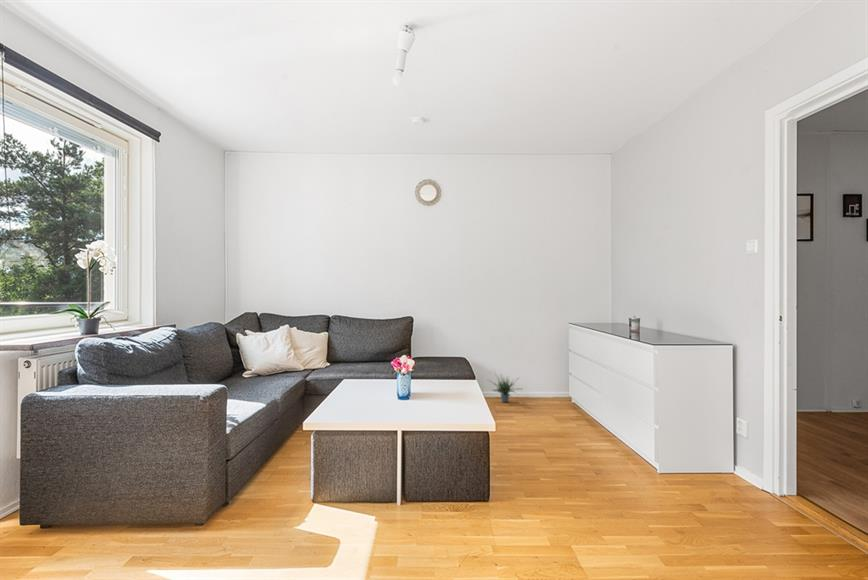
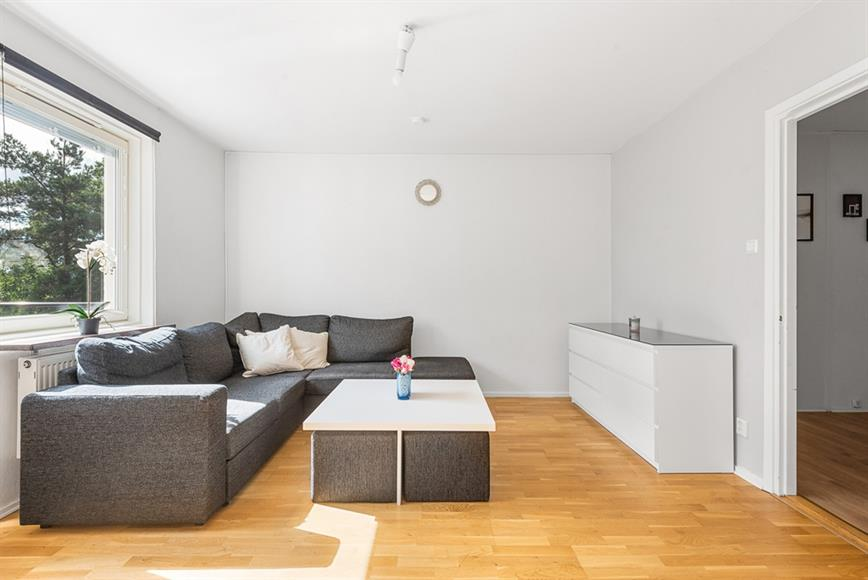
- potted plant [487,370,522,403]
